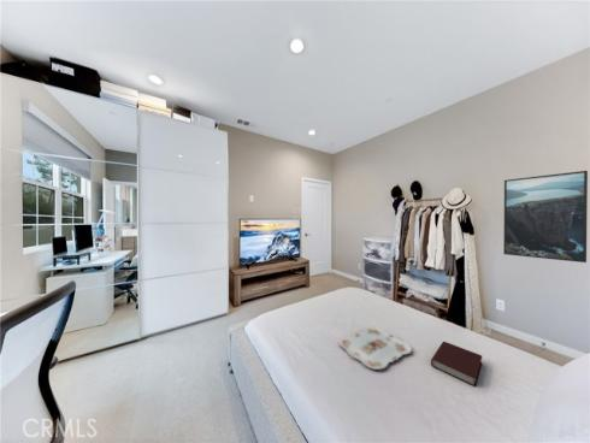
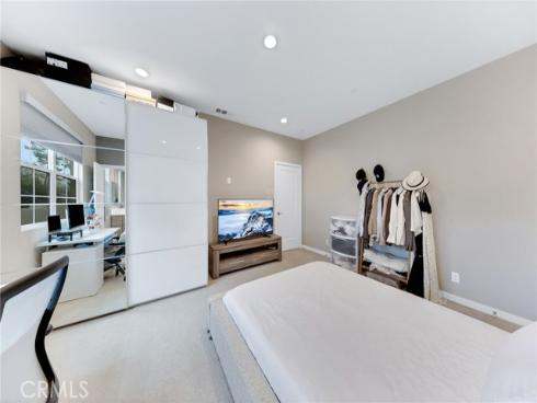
- book [430,341,483,388]
- serving tray [337,325,413,371]
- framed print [502,170,589,264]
